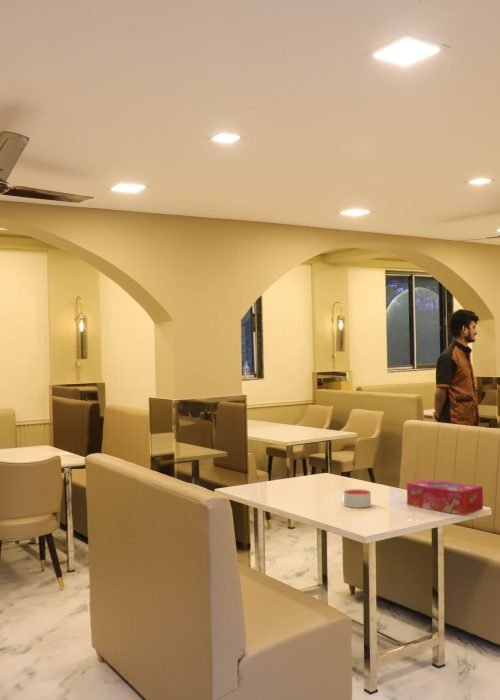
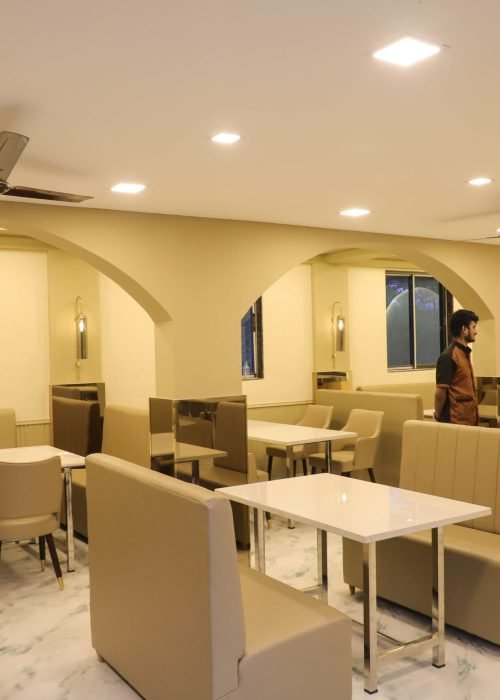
- tissue box [406,478,484,516]
- candle [343,488,372,509]
